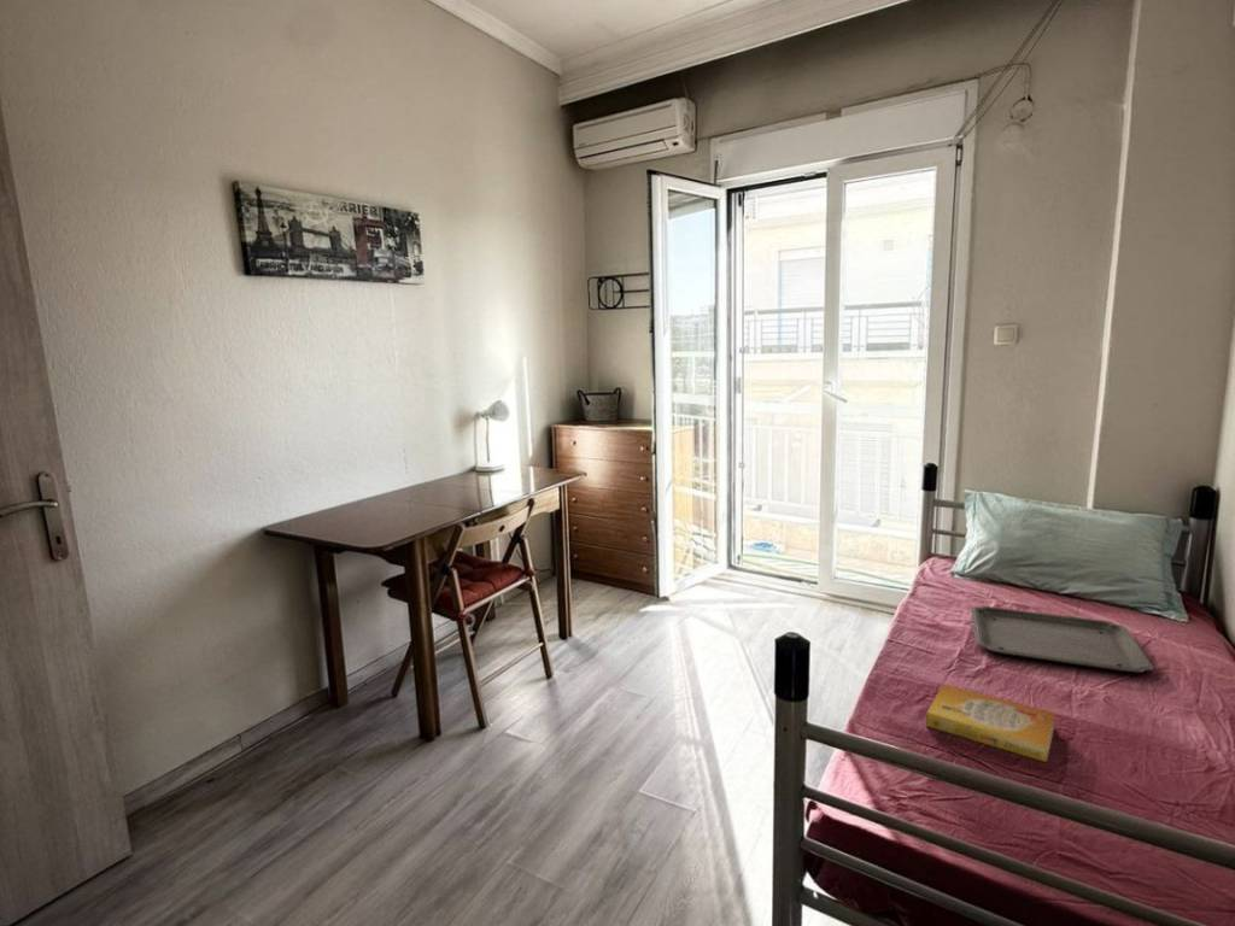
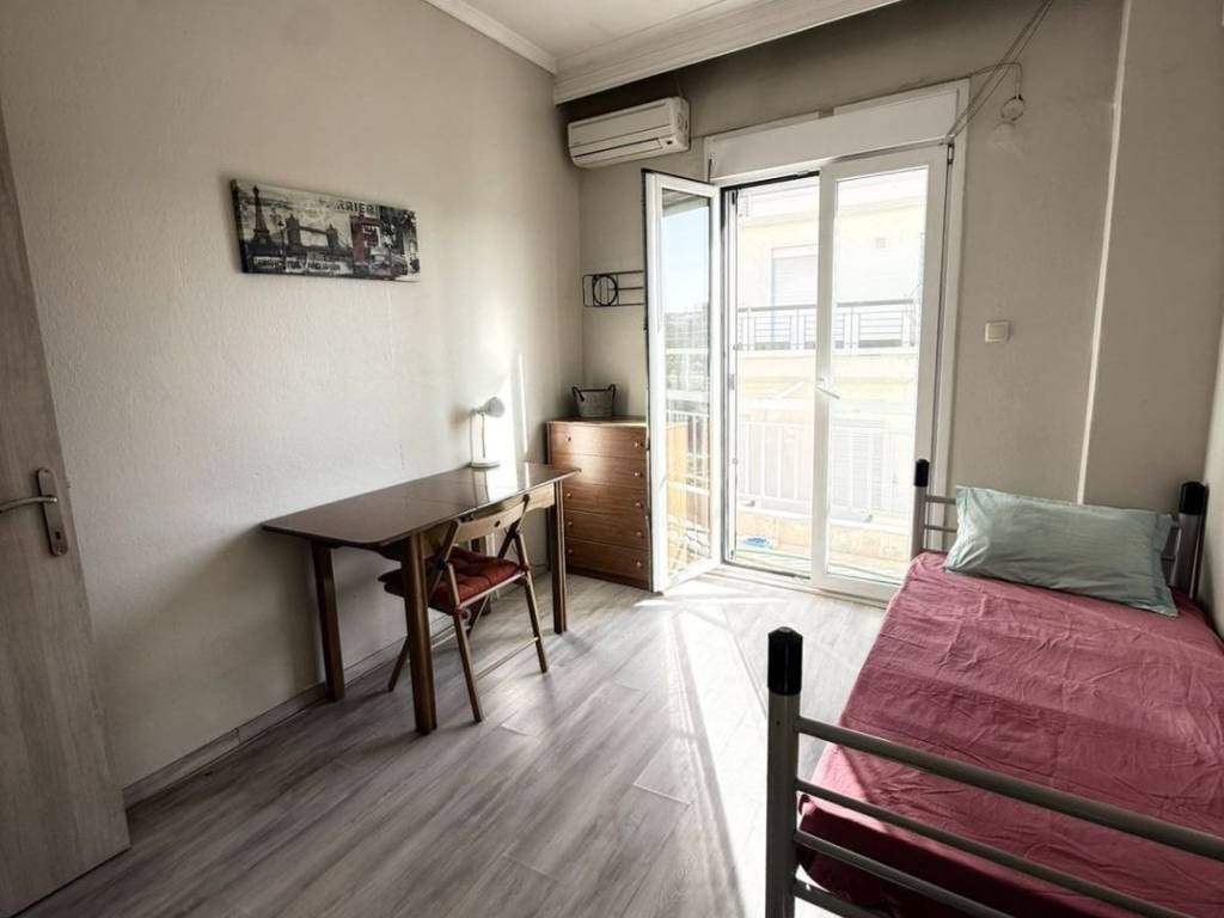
- tray [970,605,1154,674]
- book [925,682,1057,763]
